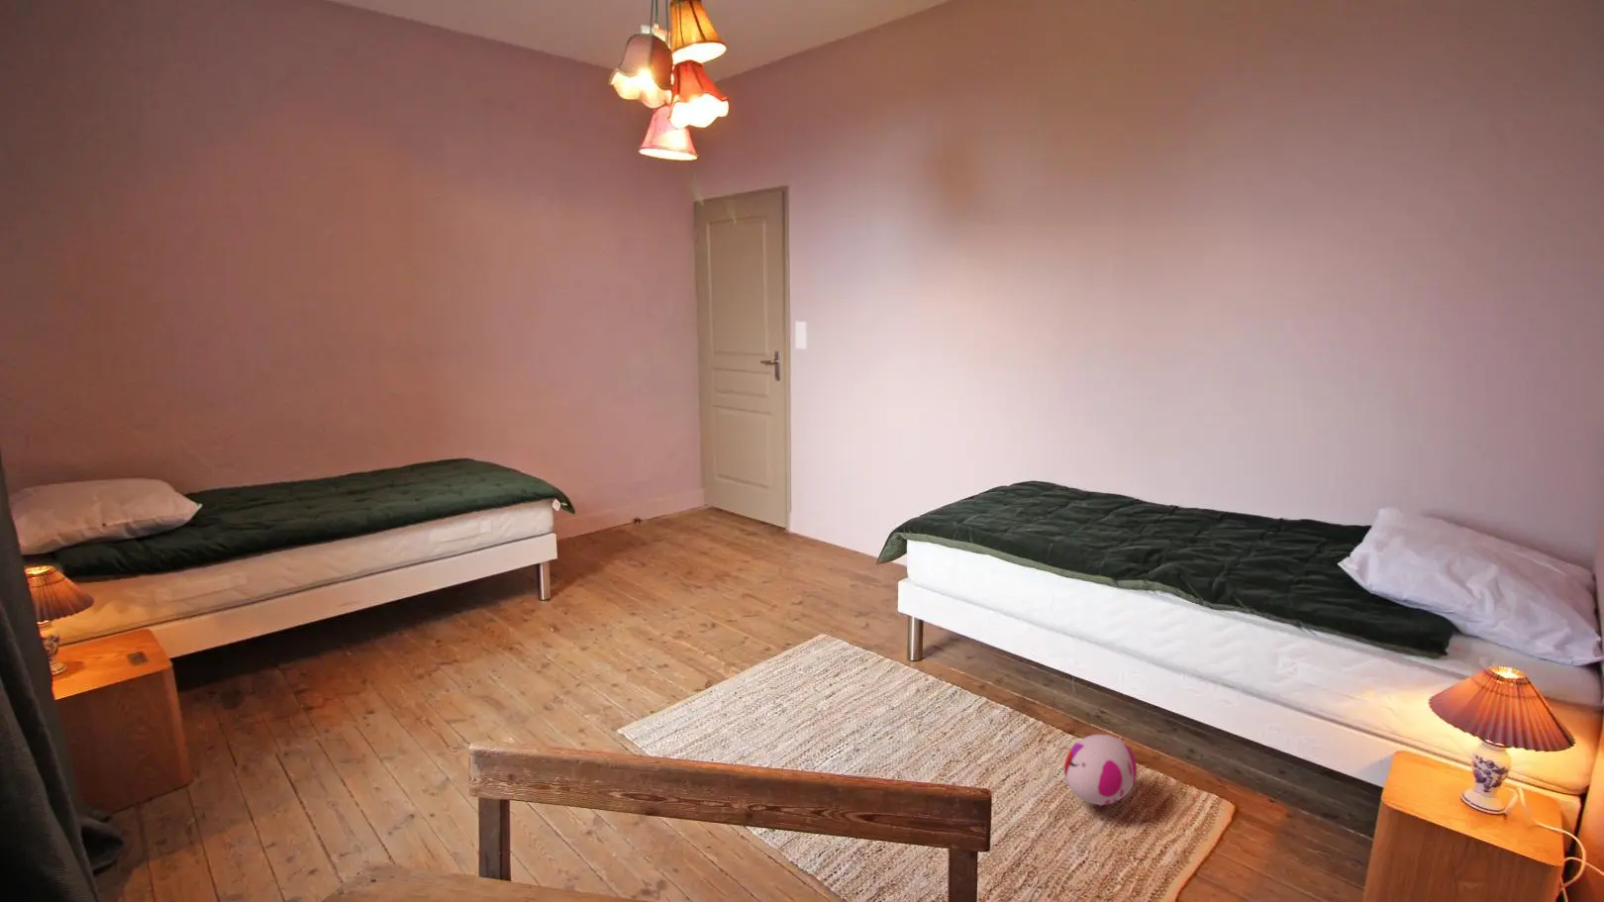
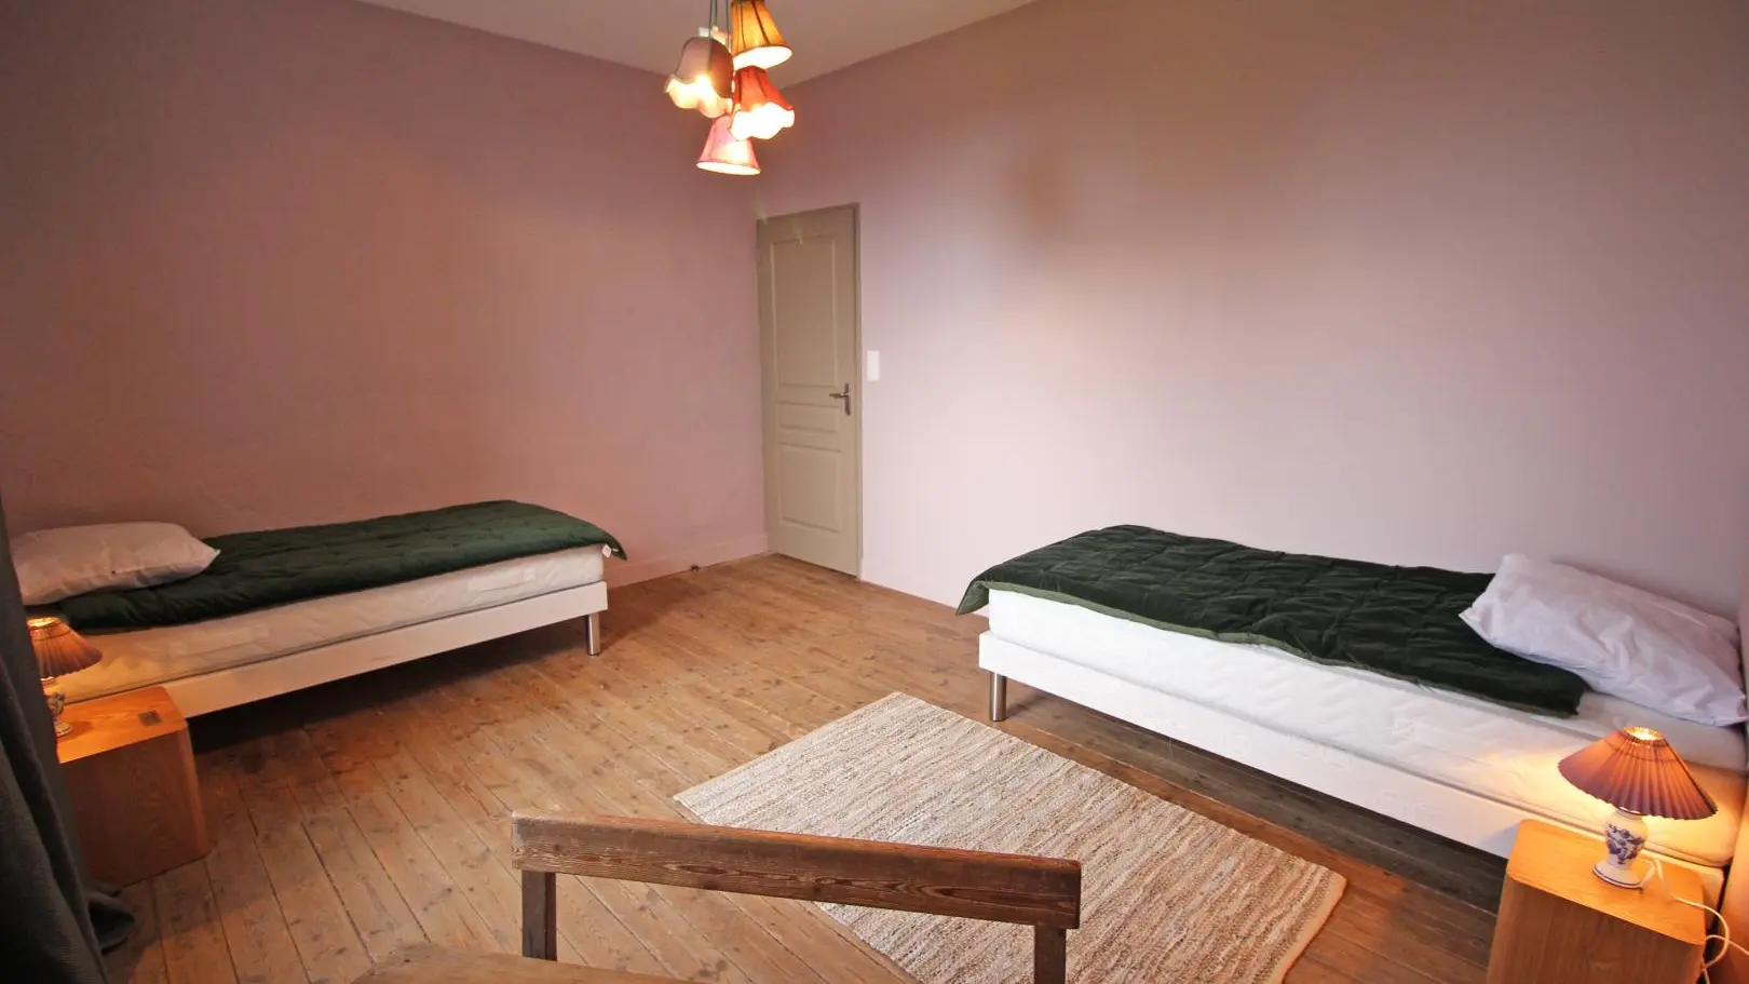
- plush toy [1063,733,1138,808]
